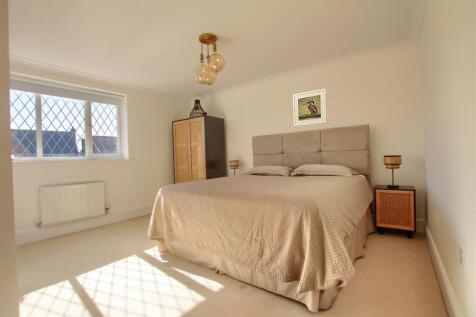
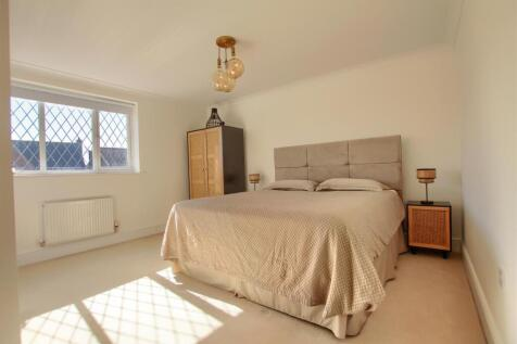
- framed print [292,87,328,127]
